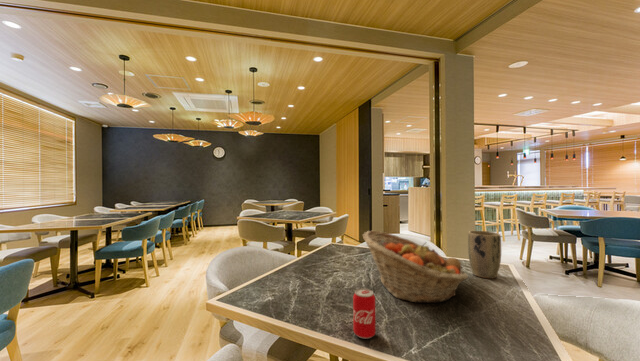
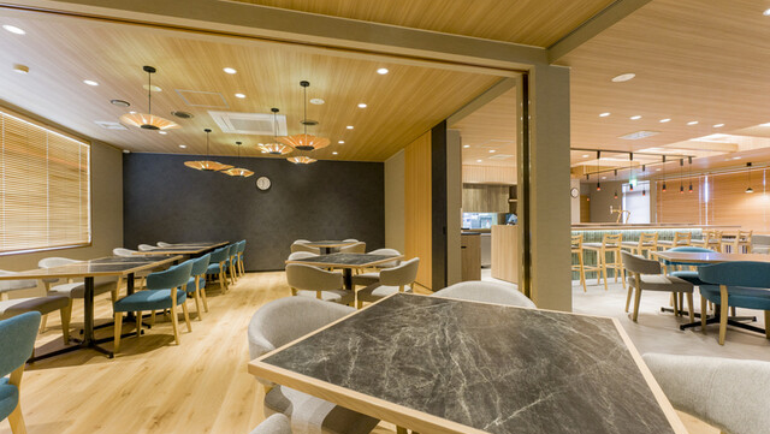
- plant pot [467,230,502,280]
- beverage can [352,287,376,340]
- fruit basket [361,230,469,304]
